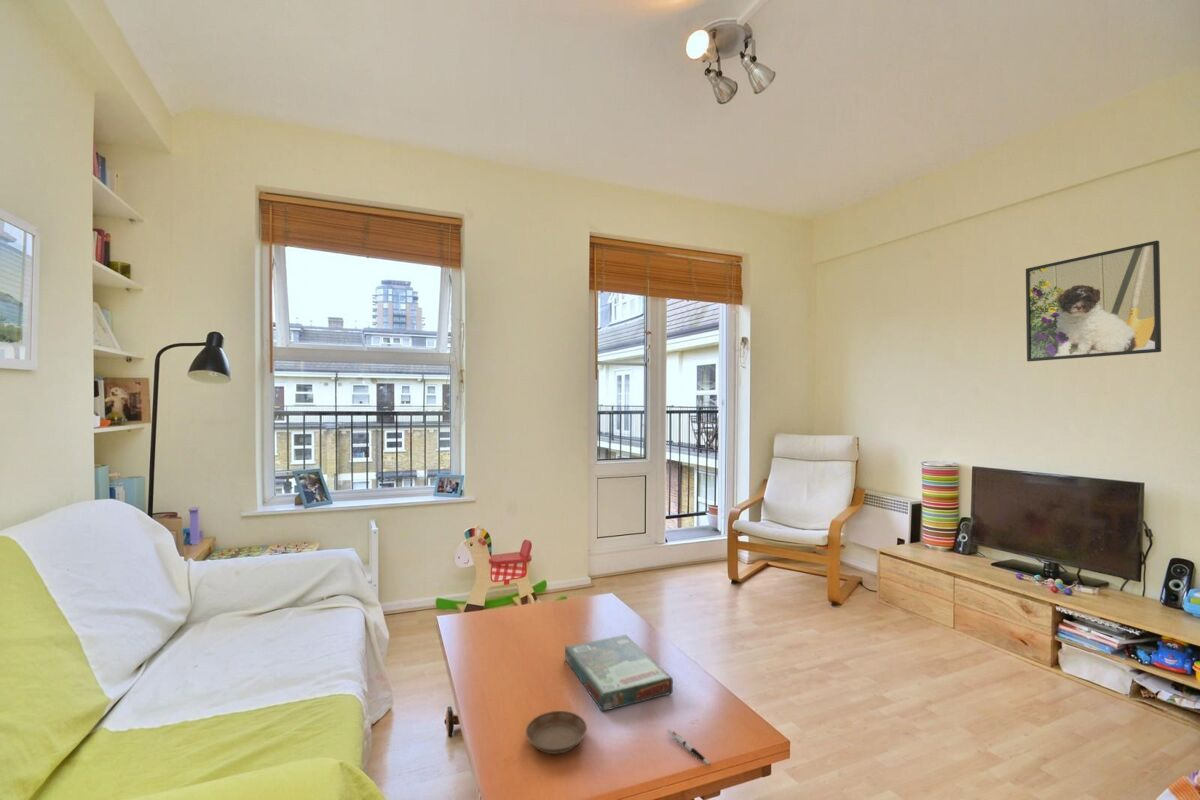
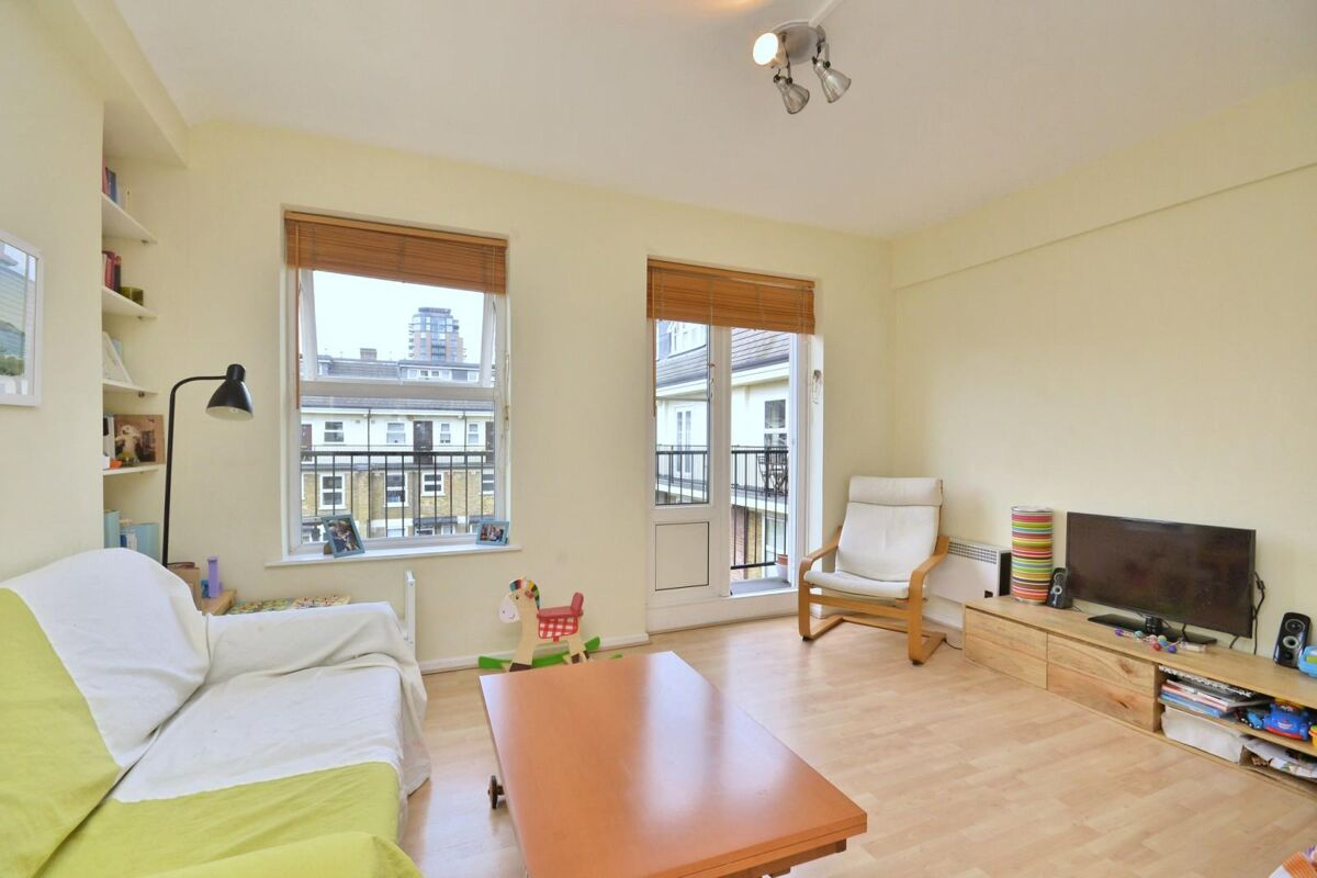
- board game [564,634,674,712]
- pen [666,728,711,766]
- saucer [525,710,588,755]
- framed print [1025,240,1162,362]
